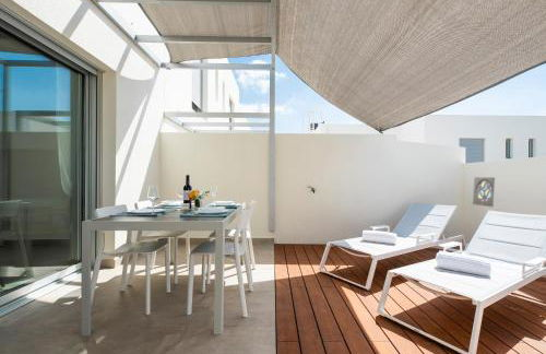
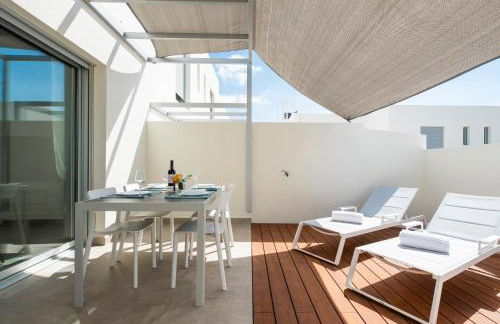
- wall ornament [472,176,496,208]
